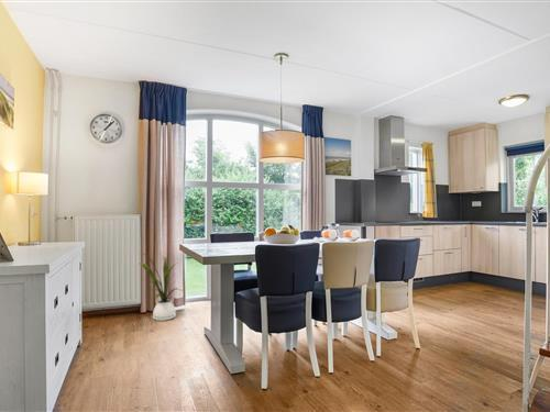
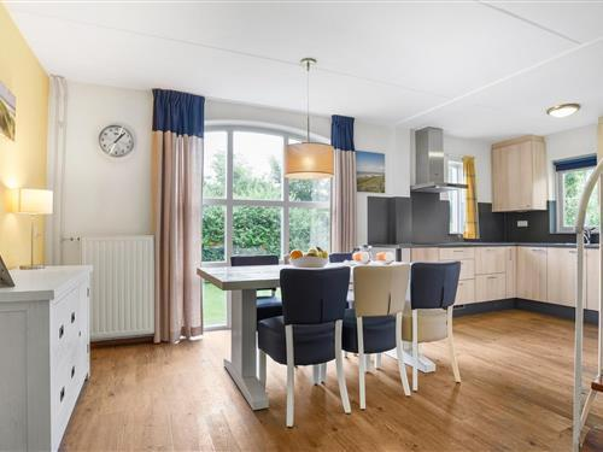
- house plant [139,252,182,322]
